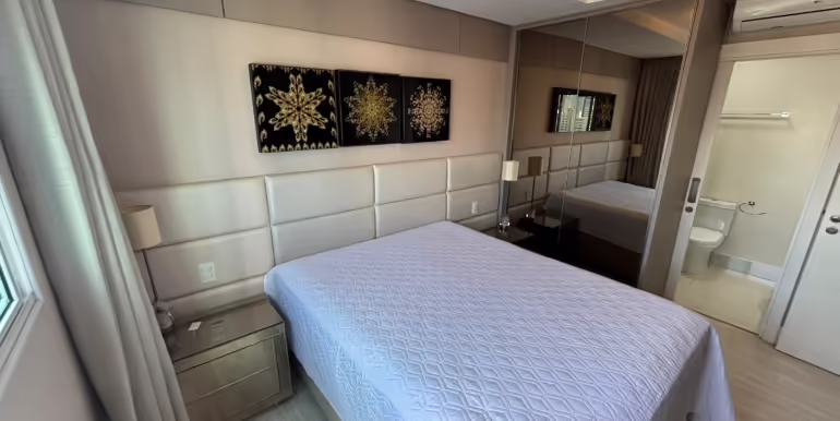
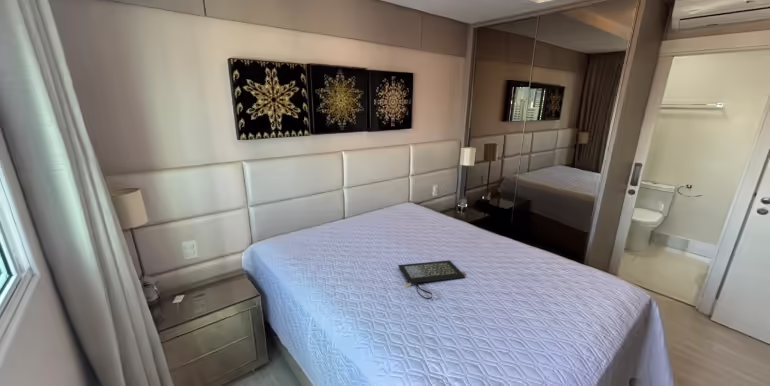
+ clutch bag [397,259,467,300]
